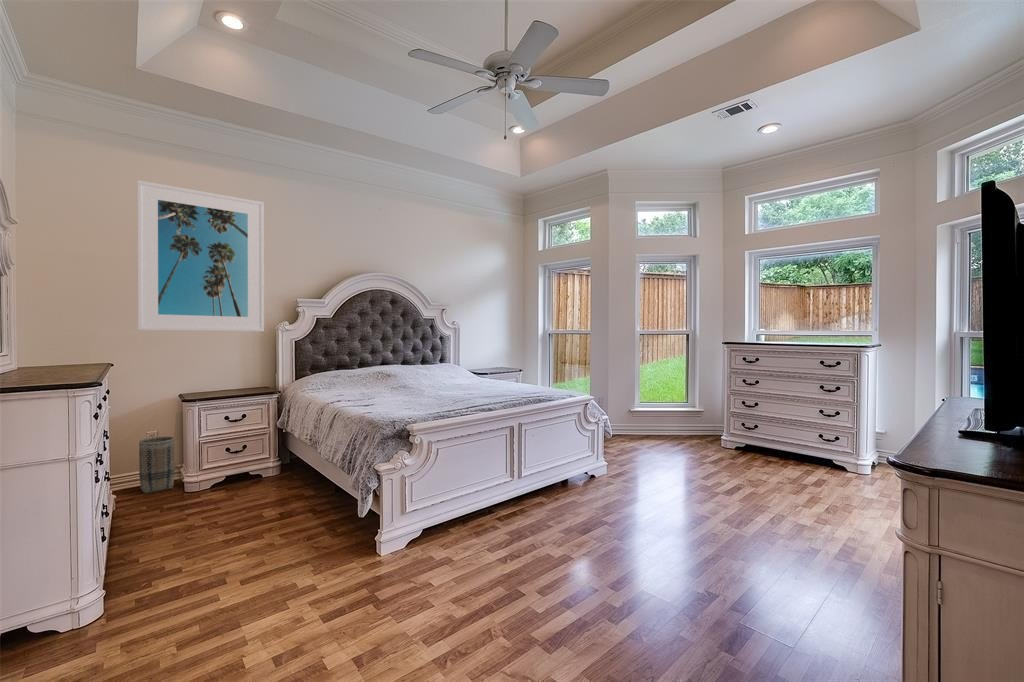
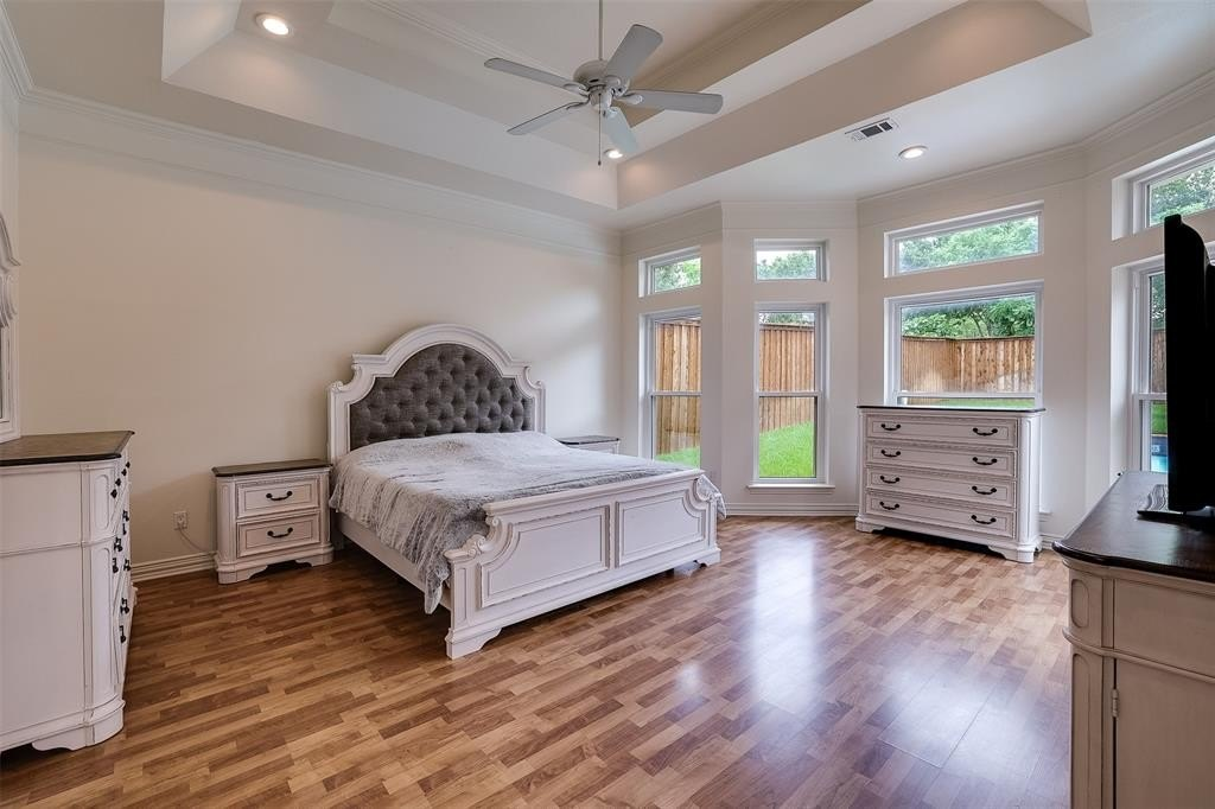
- basket [138,436,175,494]
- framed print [136,179,265,332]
